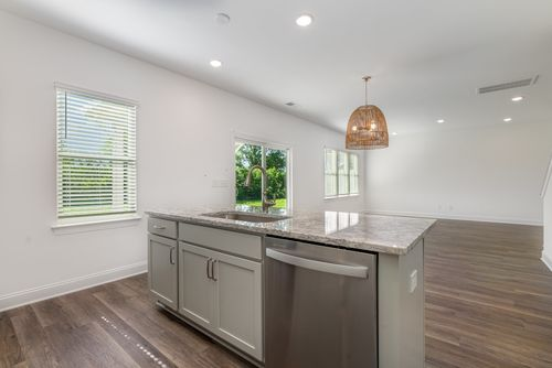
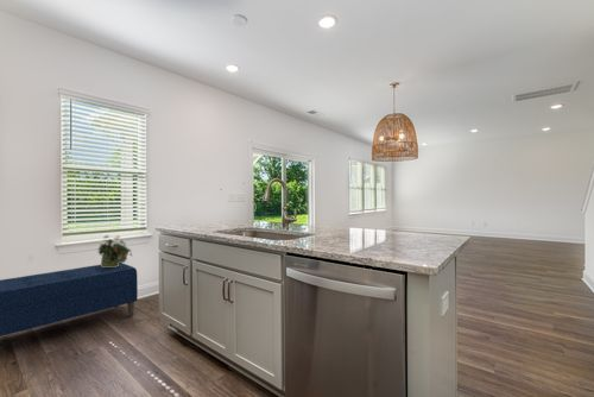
+ bench [0,263,139,338]
+ potted plant [96,234,134,267]
